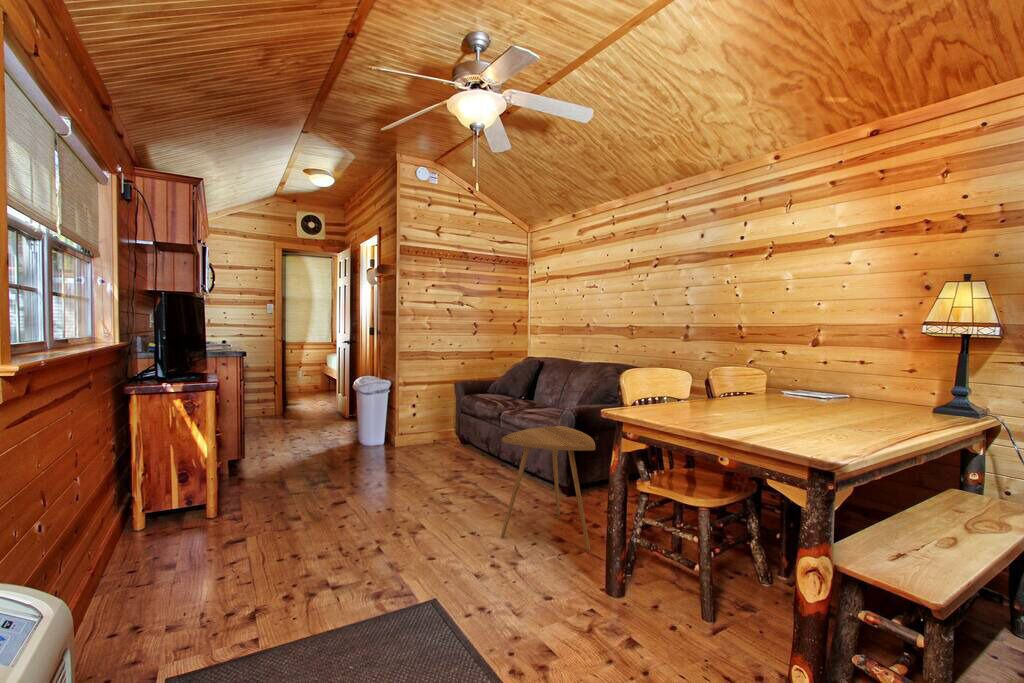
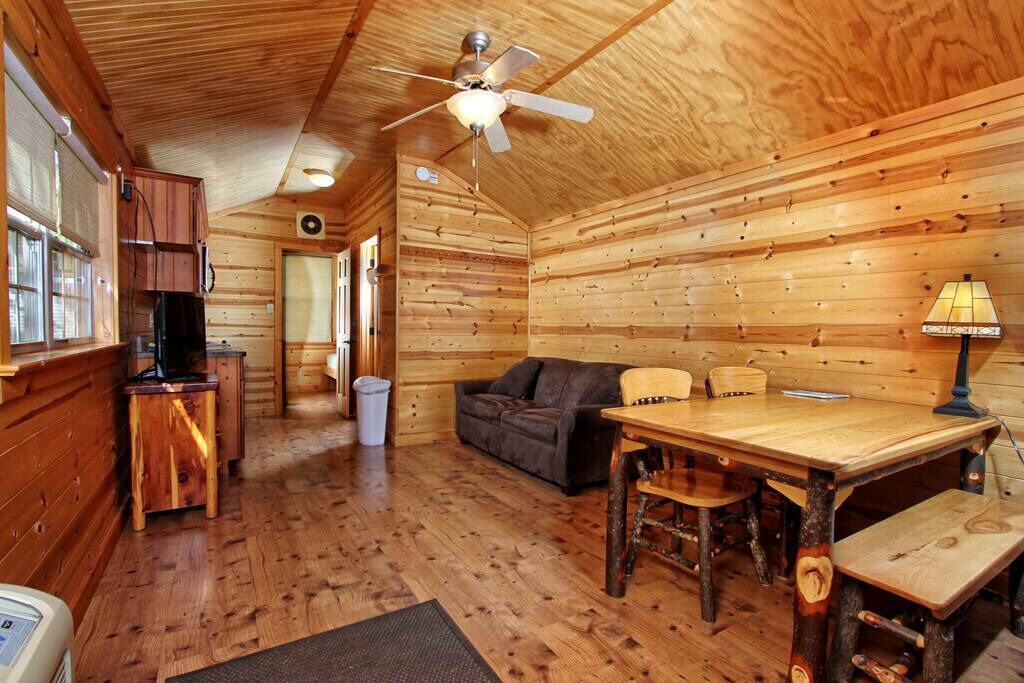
- side table [500,425,596,551]
